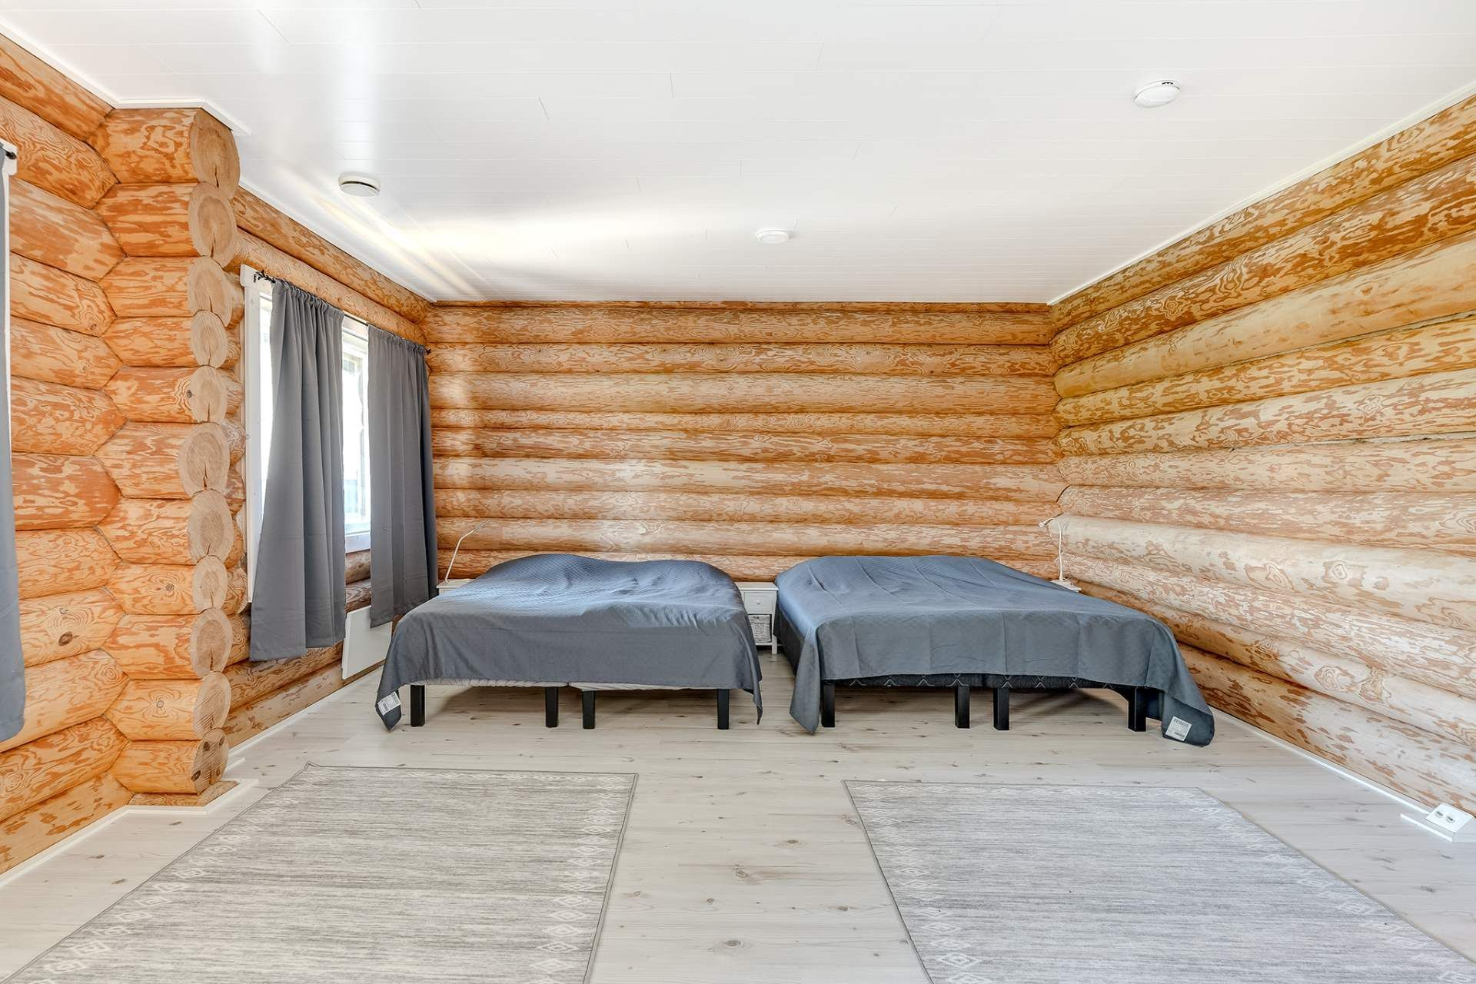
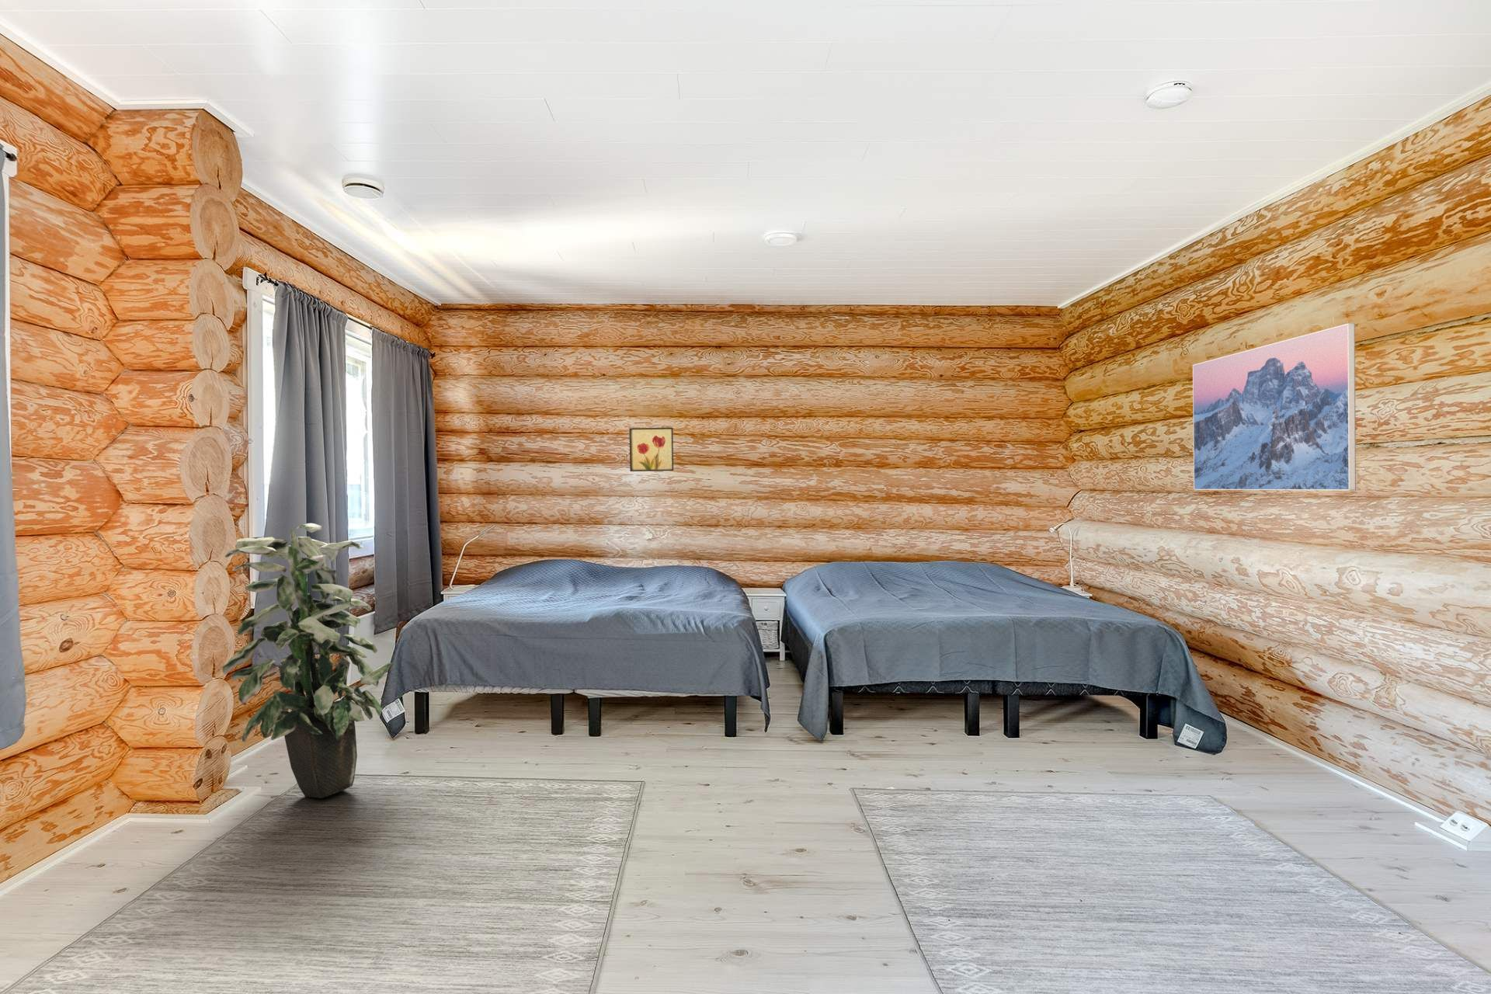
+ wall art [628,427,674,473]
+ indoor plant [222,523,393,799]
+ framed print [1193,322,1357,490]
